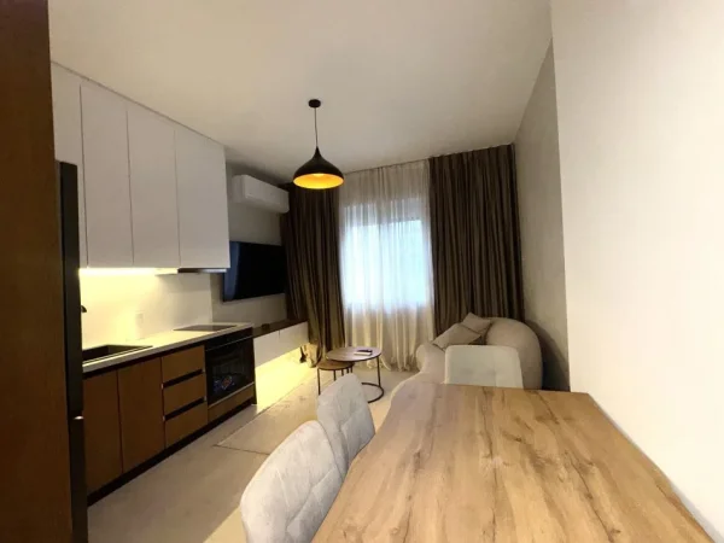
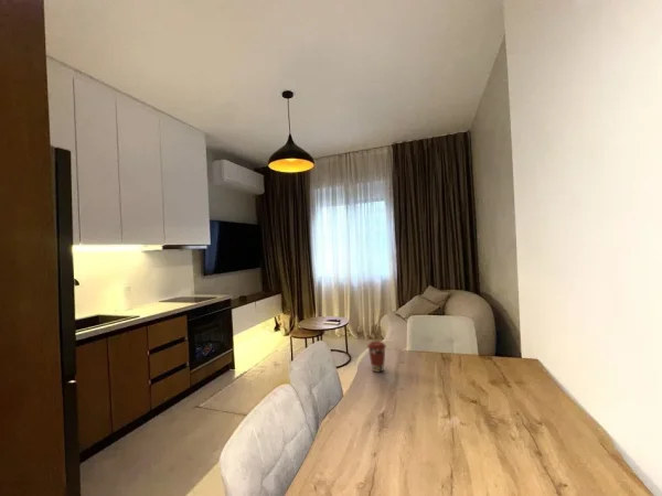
+ coffee cup [366,341,387,374]
